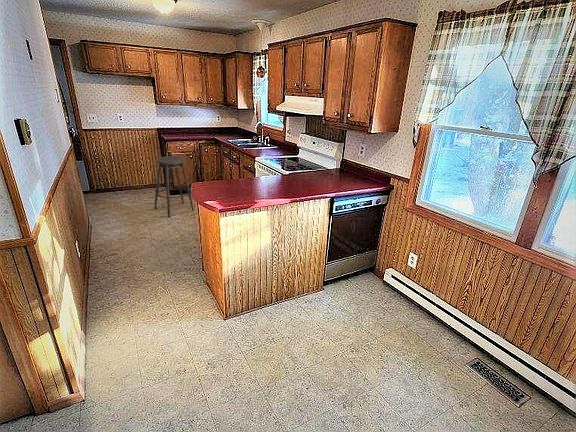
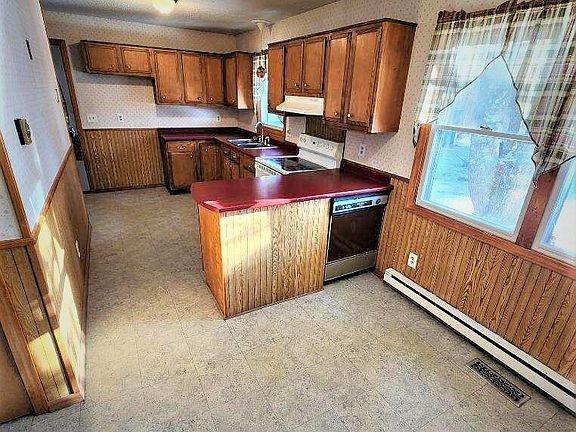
- stool [154,155,195,218]
